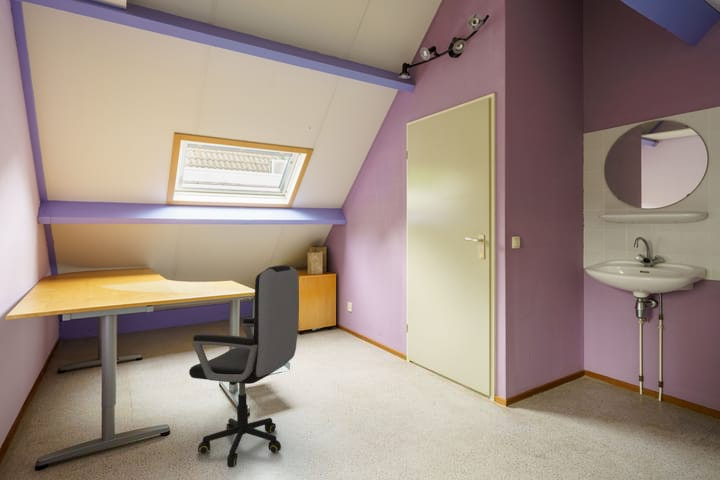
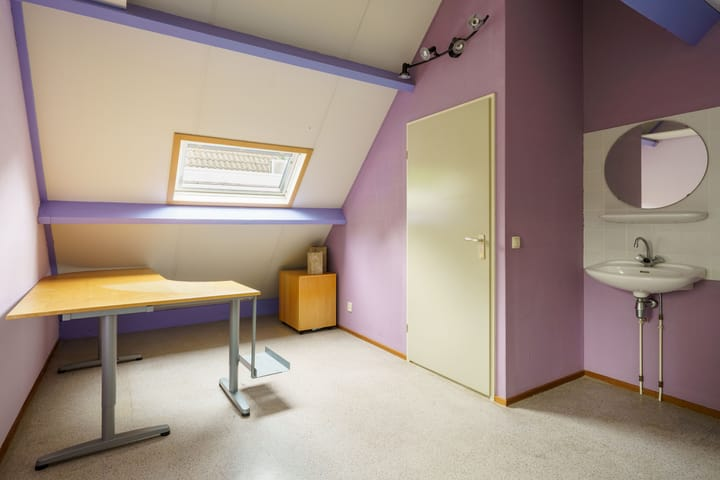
- office chair [188,264,300,468]
